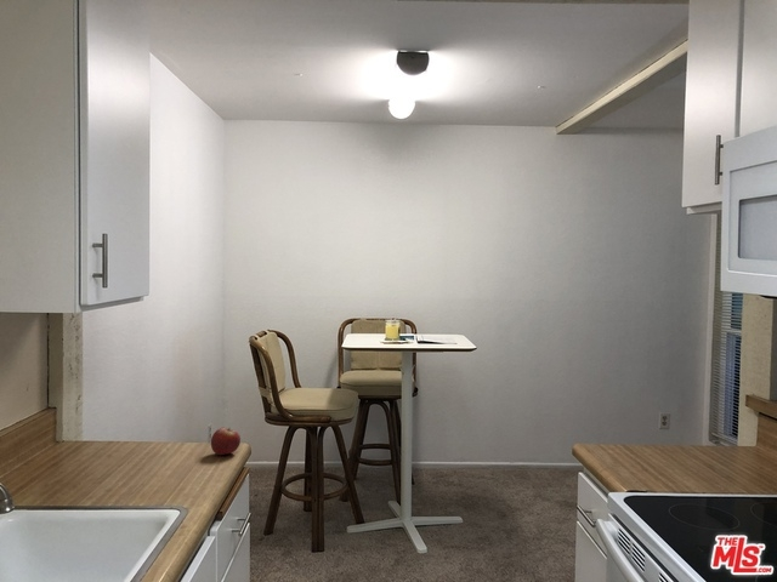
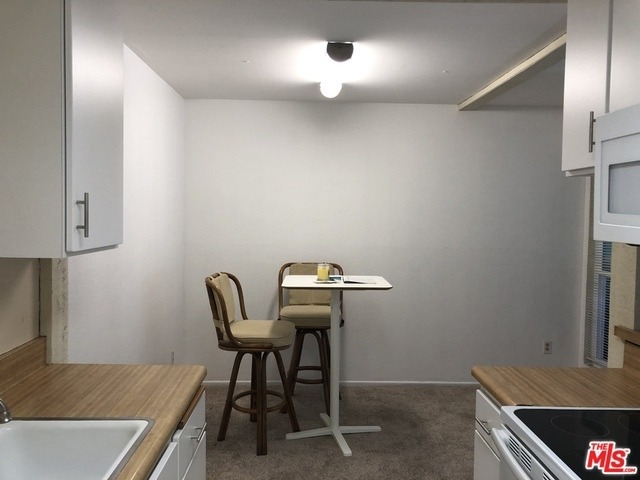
- fruit [210,426,242,456]
